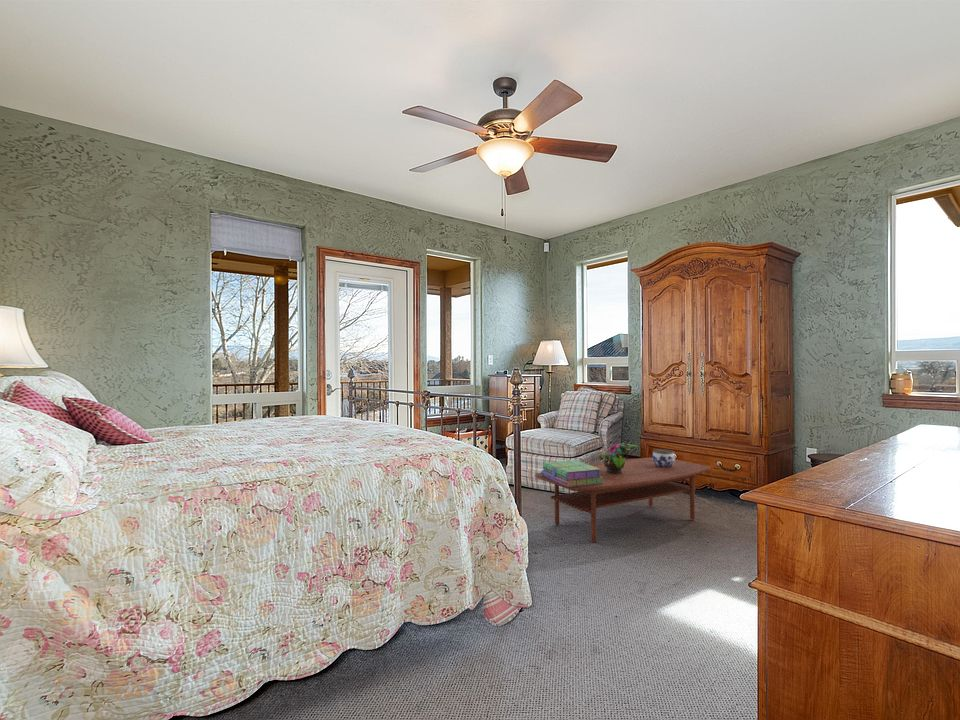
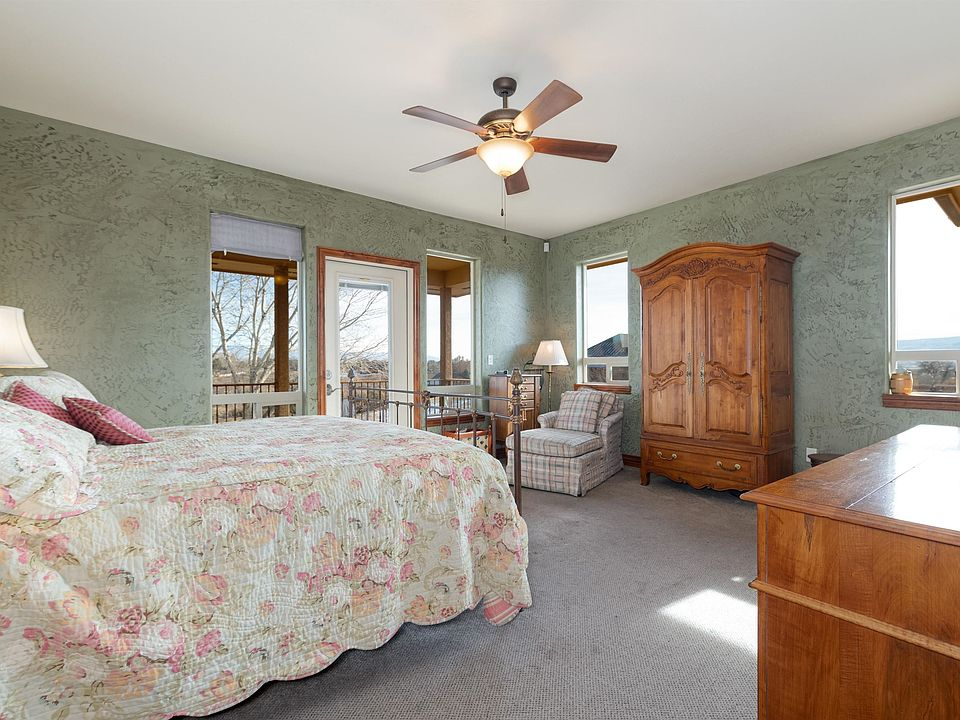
- jar [651,448,676,467]
- stack of books [540,459,603,487]
- potted flower [598,442,639,474]
- coffee table [534,456,712,543]
